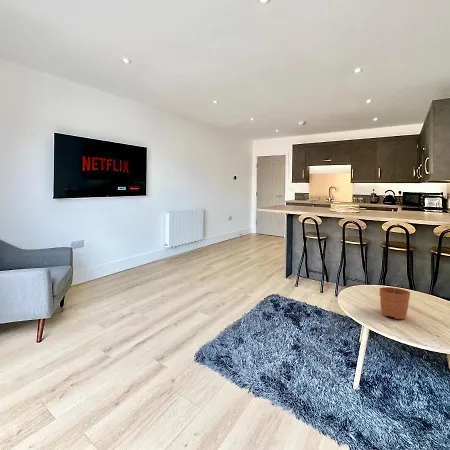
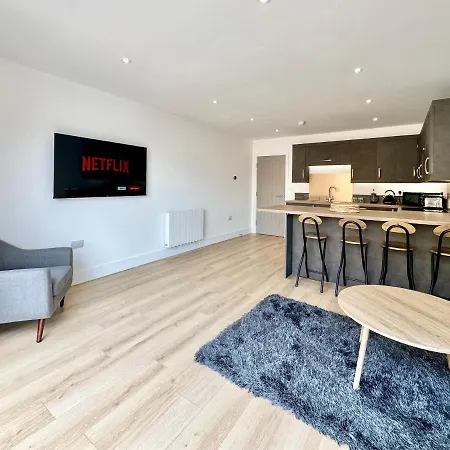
- plant pot [378,278,411,320]
